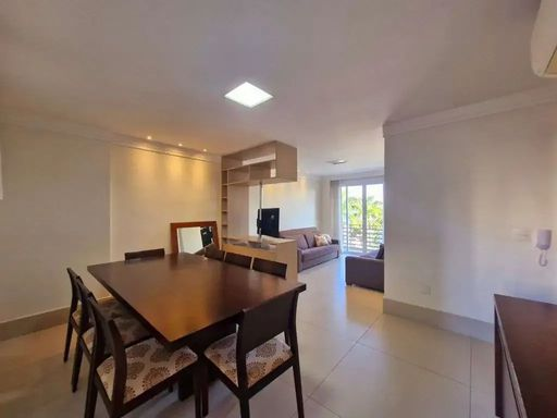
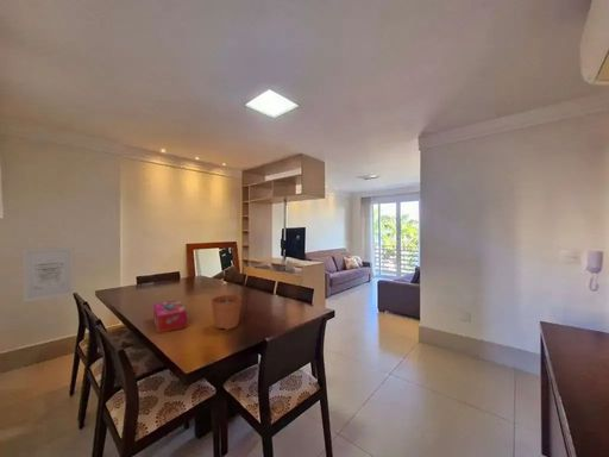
+ tissue box [152,299,188,334]
+ plant pot [211,284,243,331]
+ wall art [23,246,75,303]
